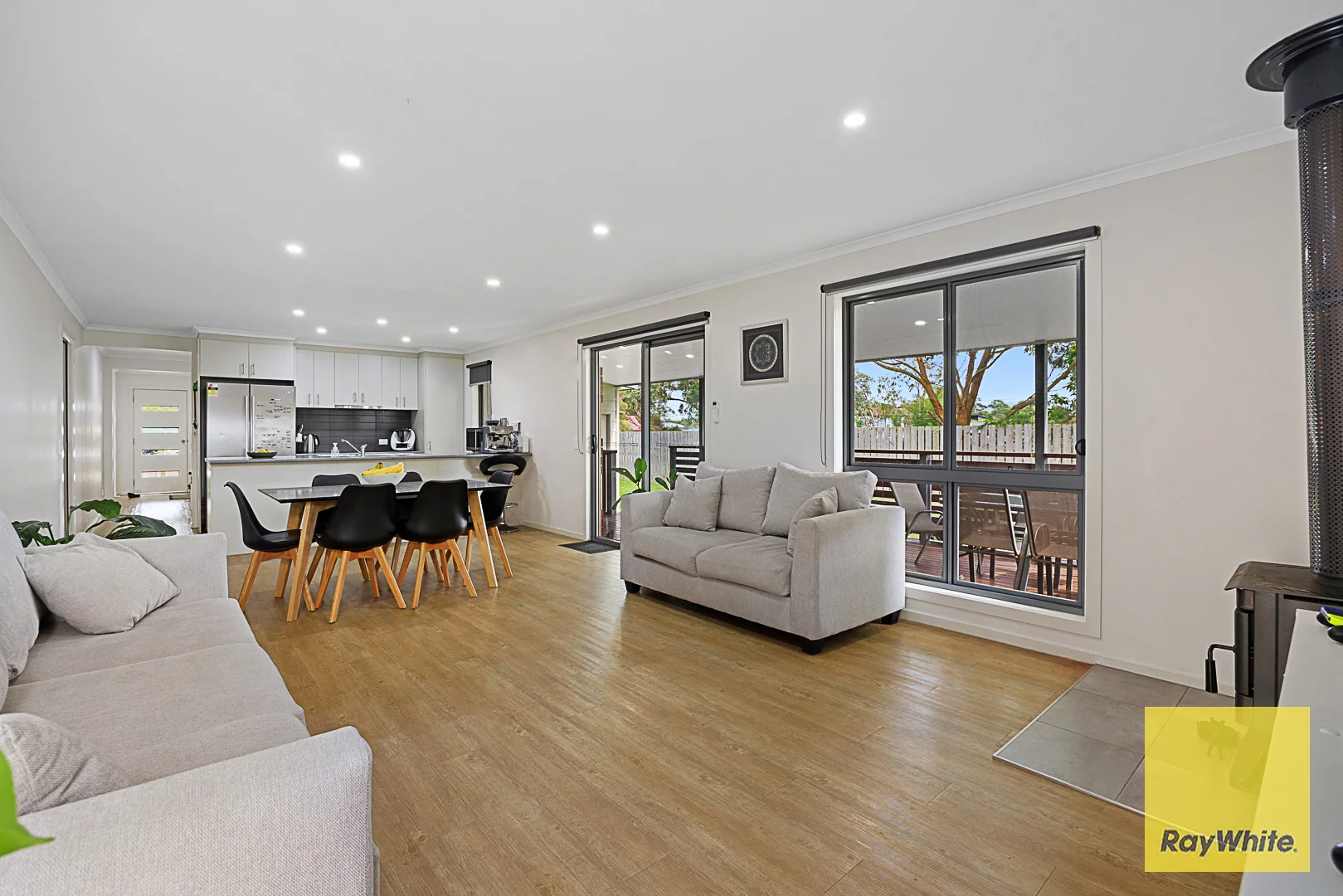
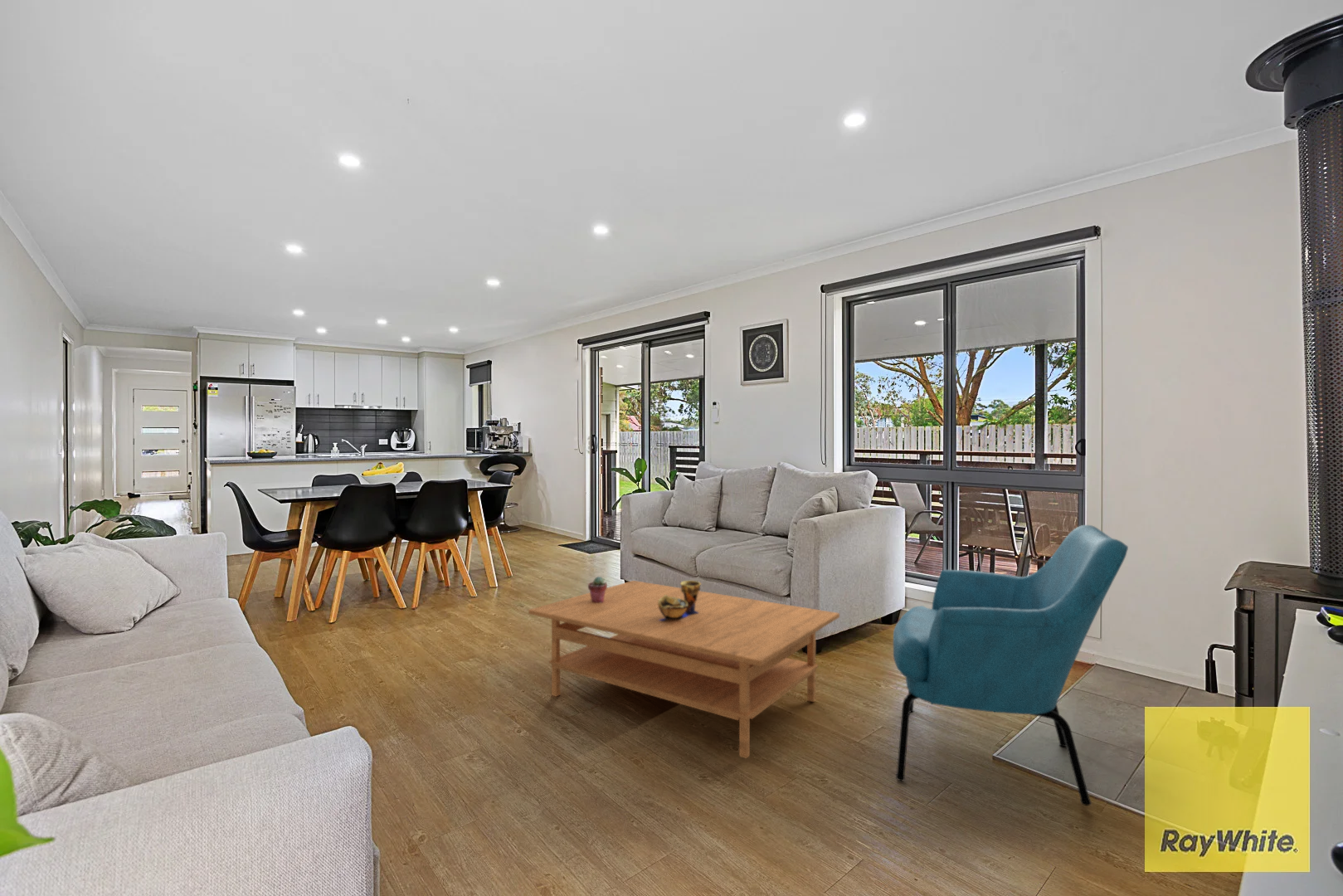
+ decorative bowl [658,580,702,621]
+ coffee table [528,580,840,759]
+ armchair [893,524,1129,806]
+ potted succulent [587,576,608,603]
